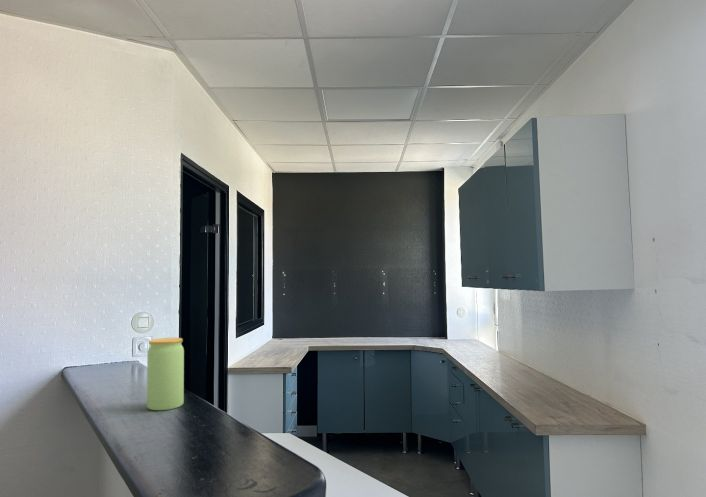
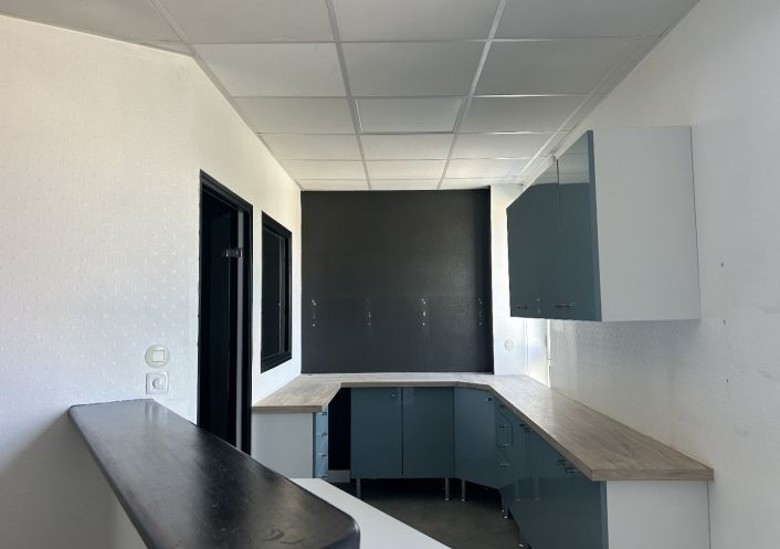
- jar [146,337,185,411]
